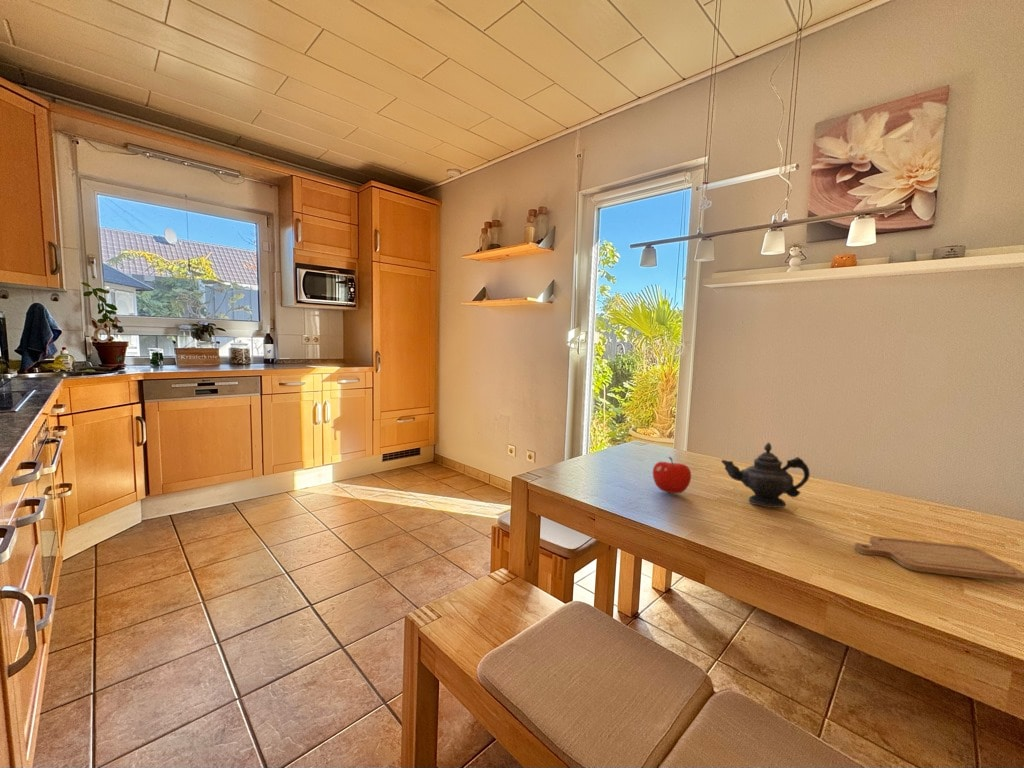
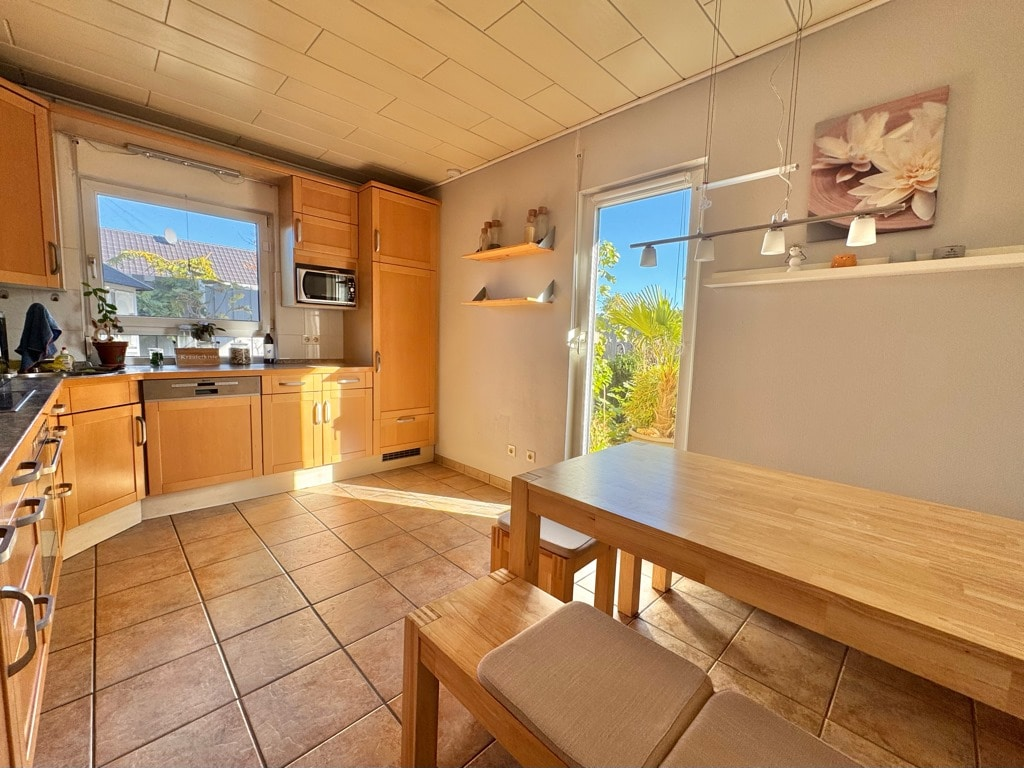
- chopping board [853,535,1024,585]
- fruit [652,456,692,495]
- teapot [720,441,811,509]
